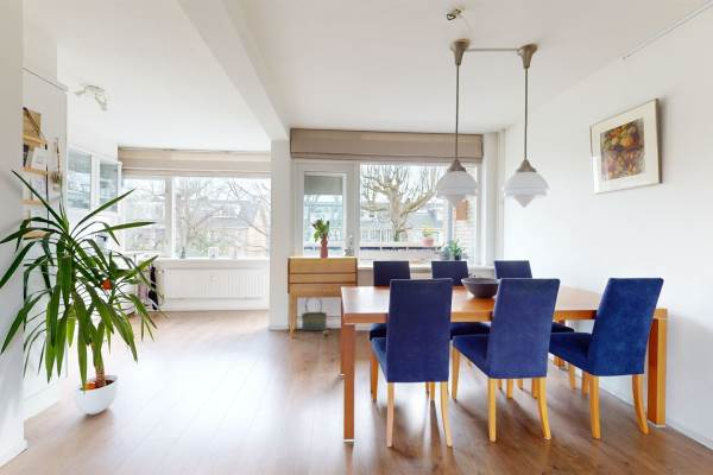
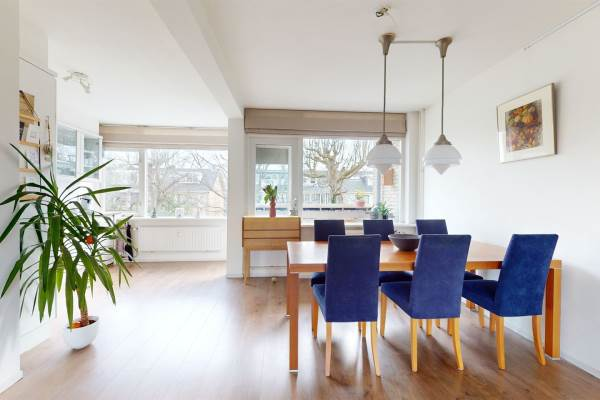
- basket [301,297,328,331]
